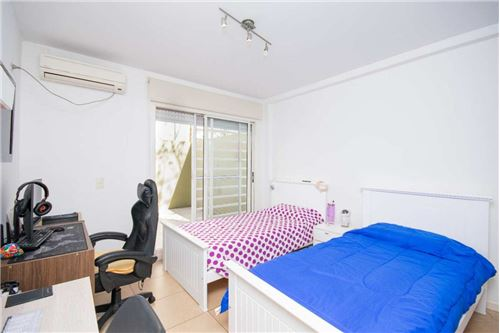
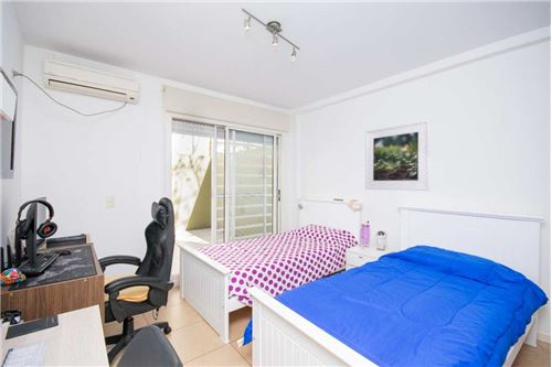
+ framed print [364,119,431,192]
